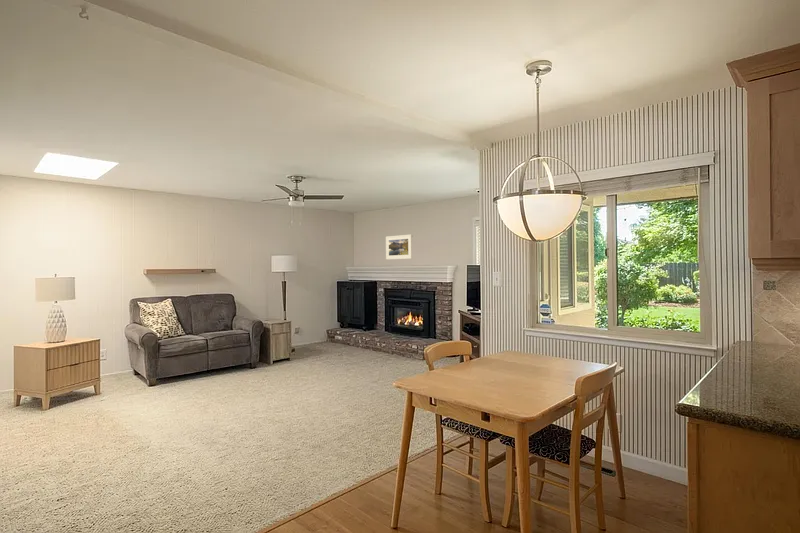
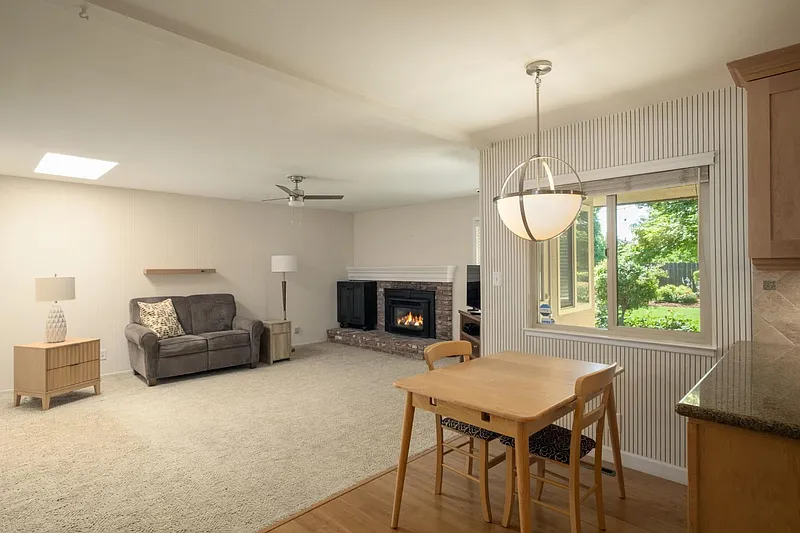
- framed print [385,234,413,260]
